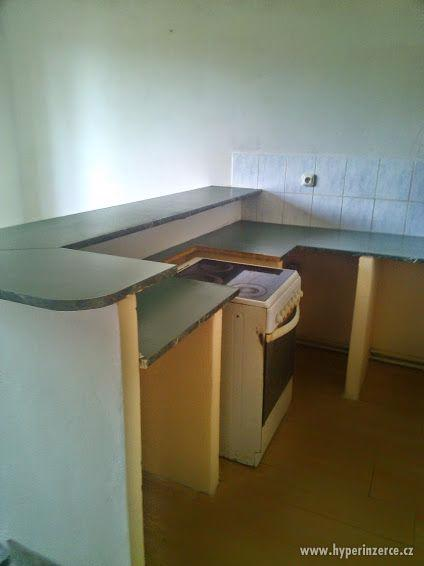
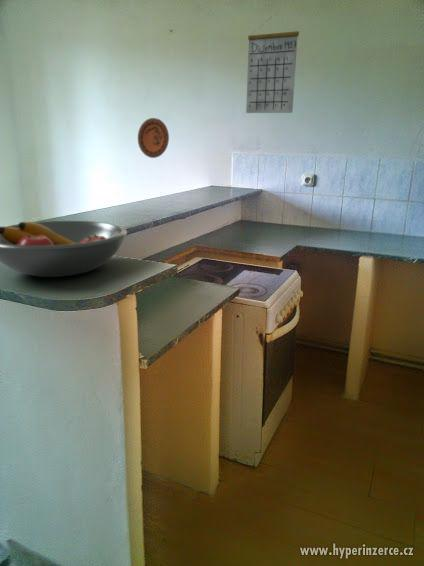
+ decorative plate [137,117,170,159]
+ calendar [245,14,300,114]
+ fruit bowl [0,220,128,278]
